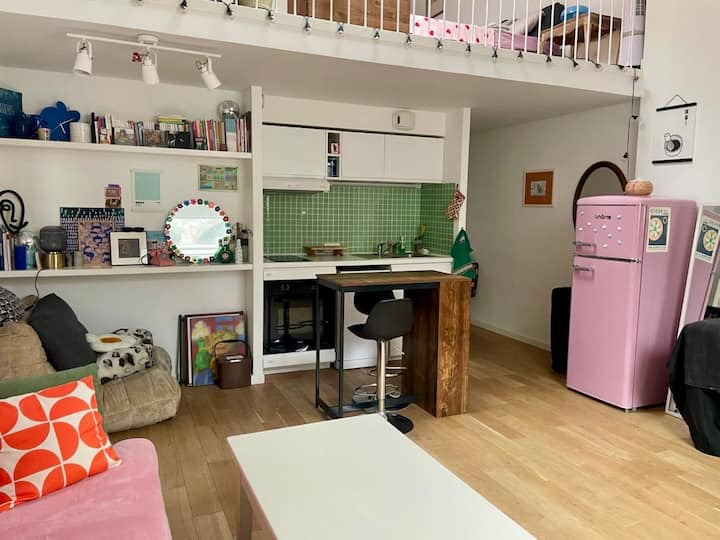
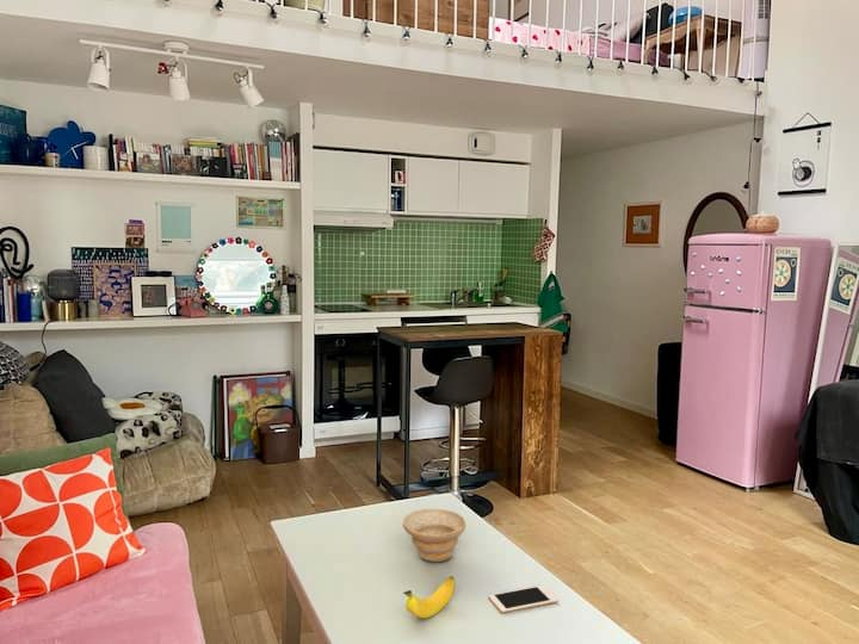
+ banana [402,575,456,619]
+ cell phone [488,584,560,613]
+ bowl [402,508,466,563]
